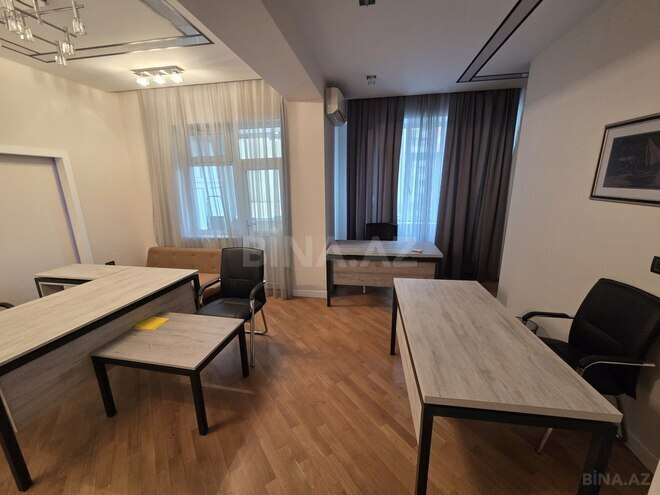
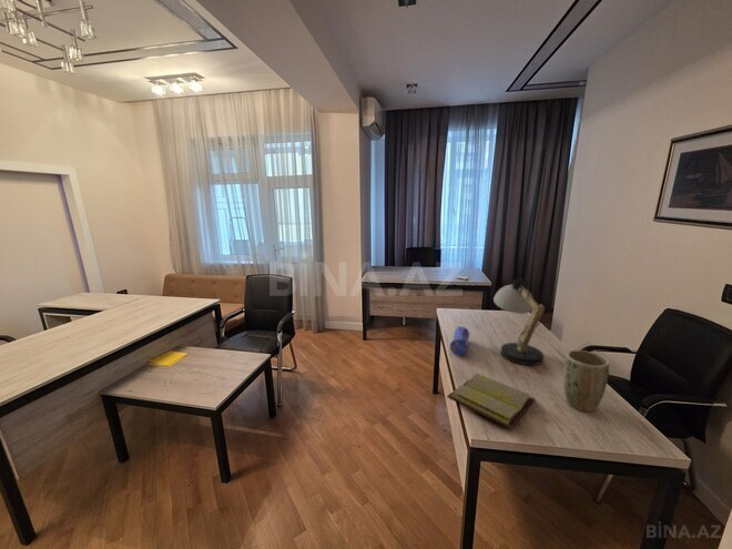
+ desk lamp [492,276,546,374]
+ pencil case [449,325,470,356]
+ plant pot [562,349,610,413]
+ diary [446,373,536,430]
